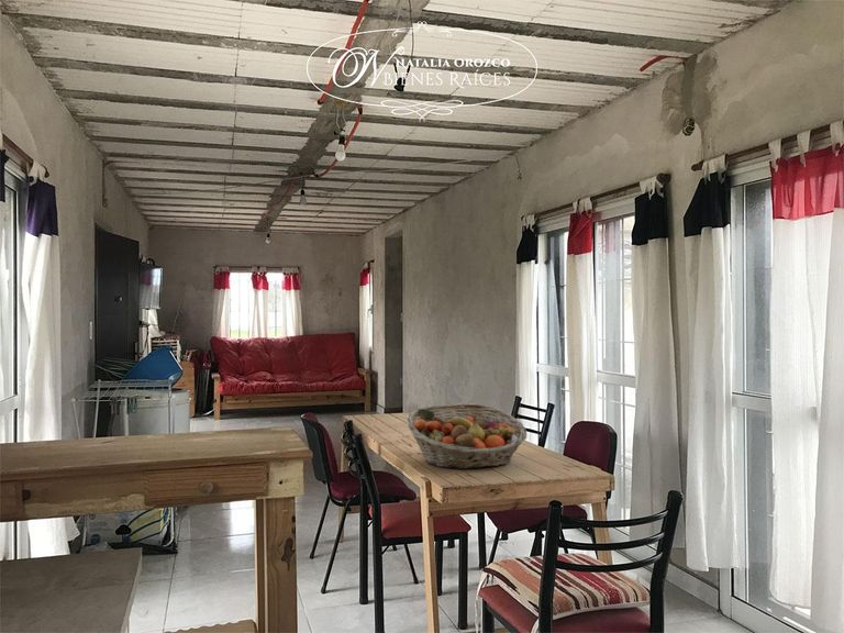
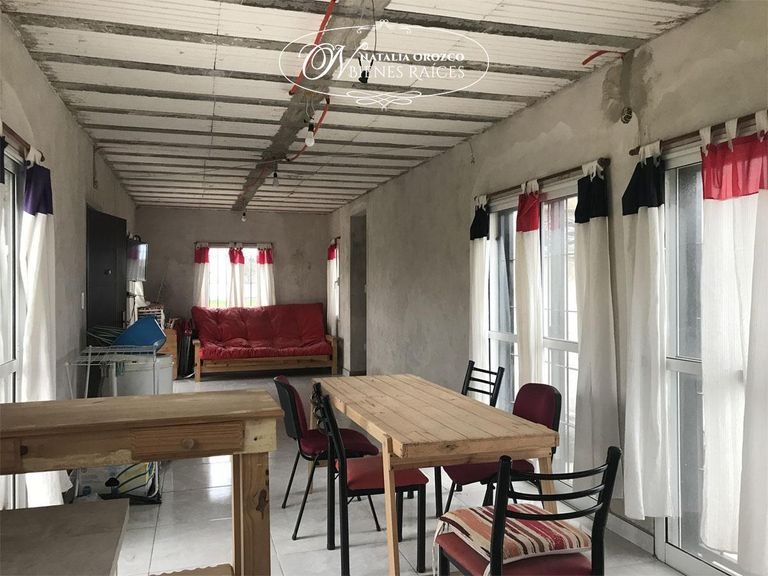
- fruit basket [407,402,528,470]
